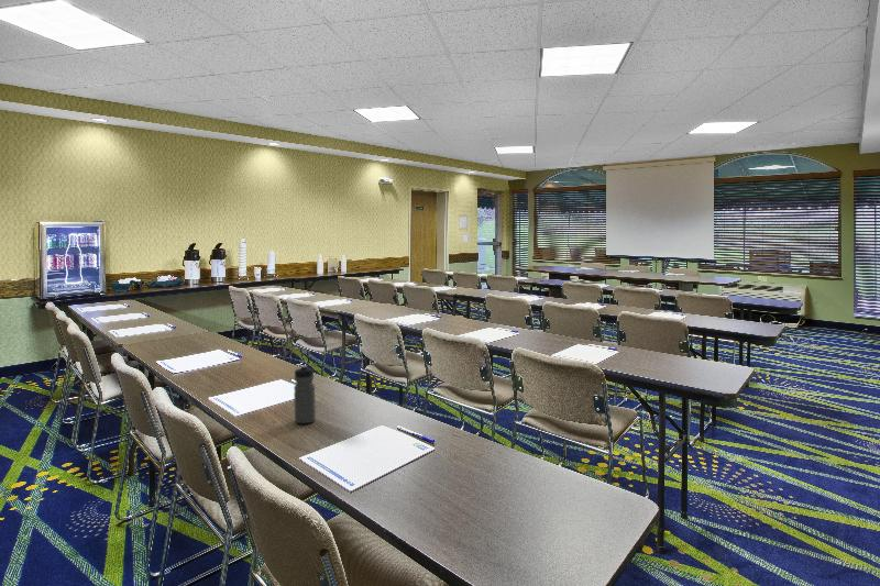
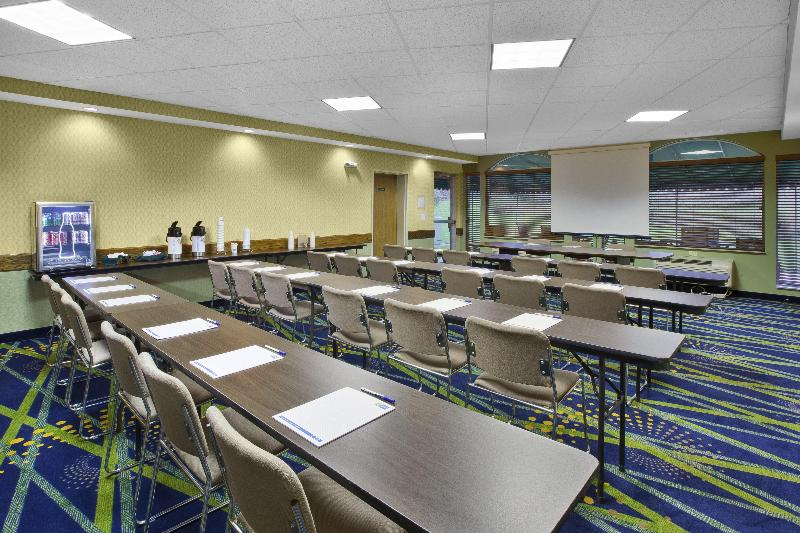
- water bottle [293,364,317,424]
